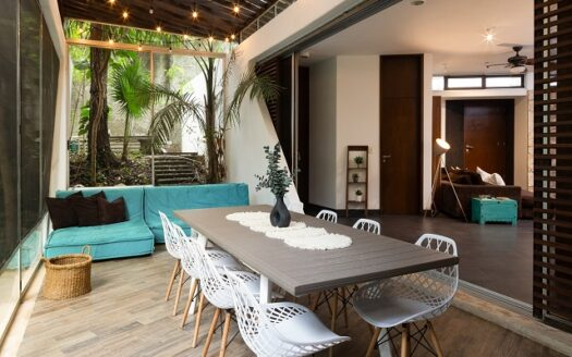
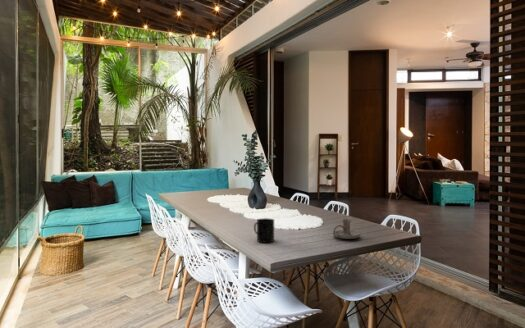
+ candle holder [332,218,361,240]
+ mug [253,217,275,244]
